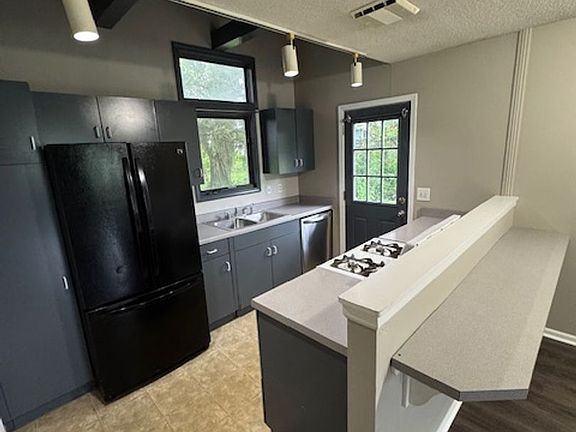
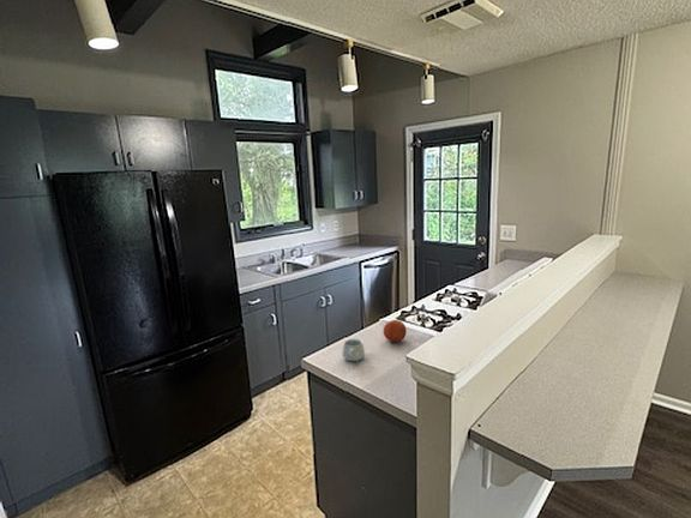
+ fruit [383,319,408,343]
+ mug [342,338,366,362]
